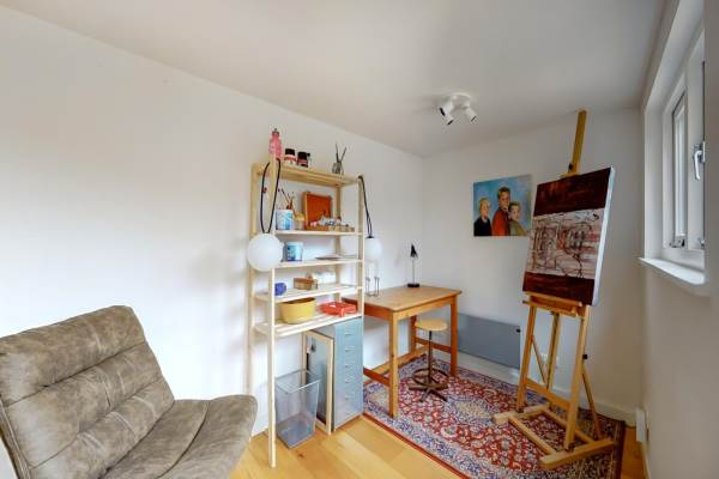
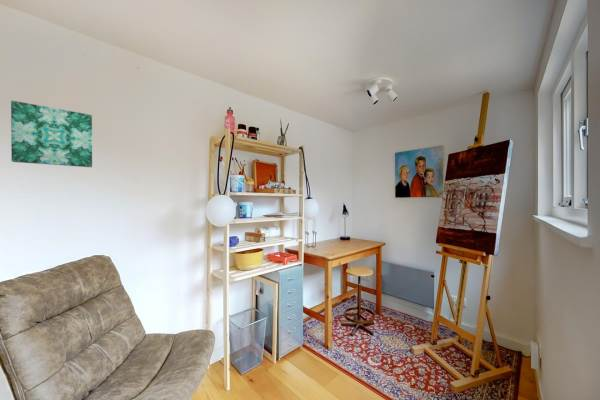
+ wall art [10,100,93,168]
